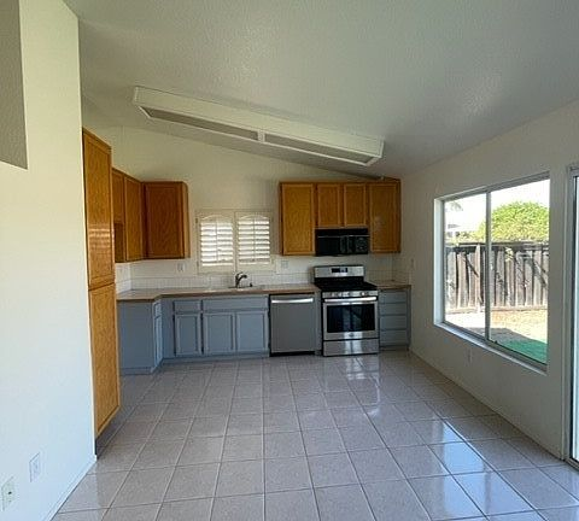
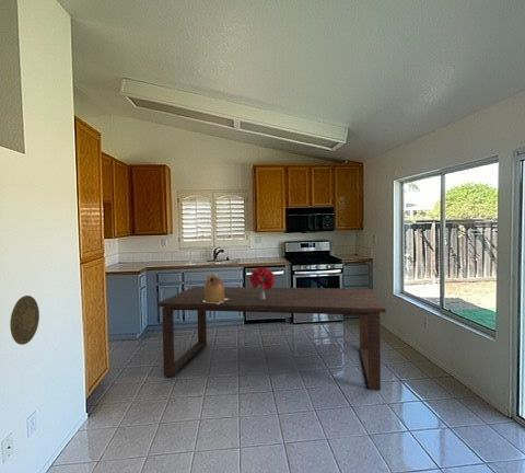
+ bouquet [248,266,276,300]
+ ceramic jug [202,273,230,304]
+ decorative plate [9,295,40,346]
+ dining table [156,286,387,391]
